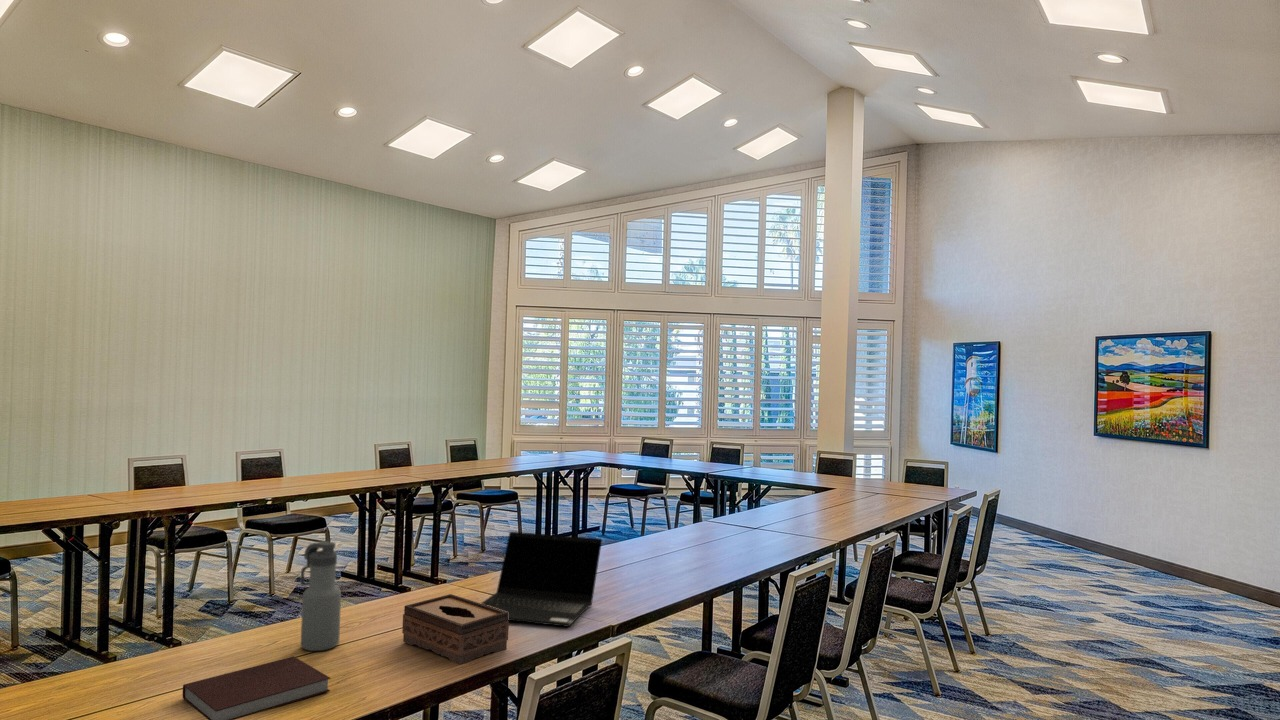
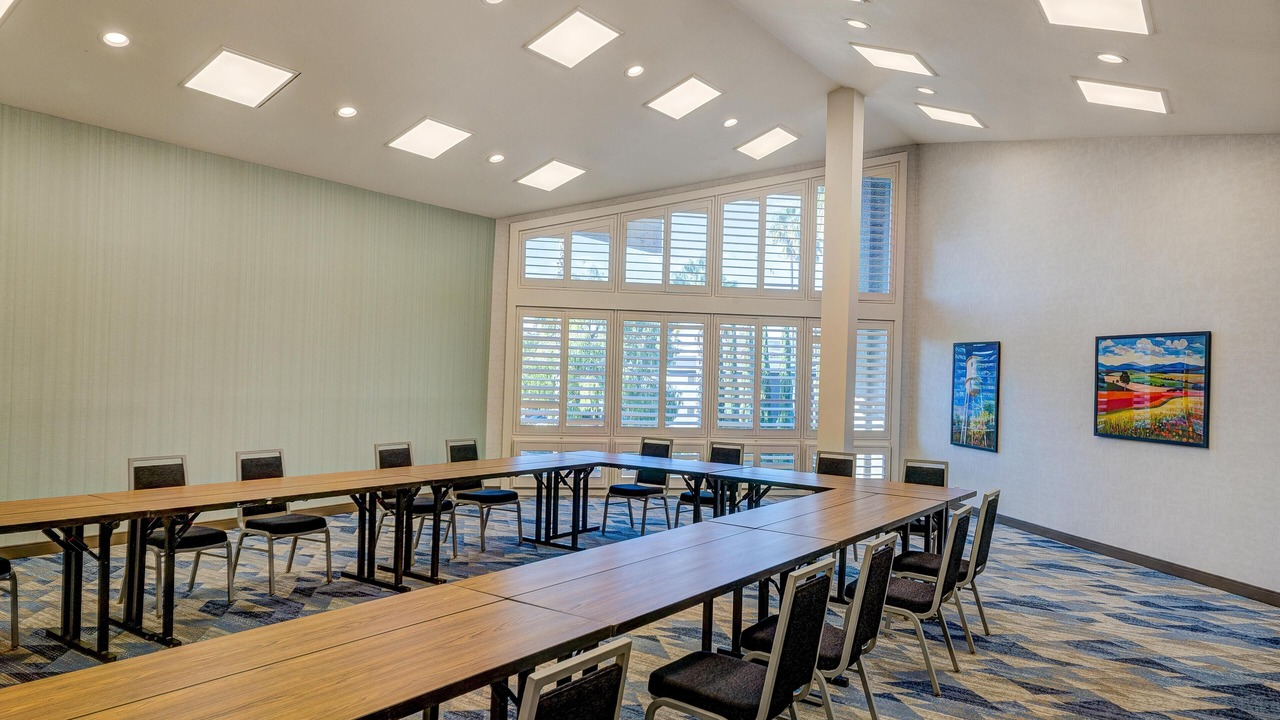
- notebook [182,655,331,720]
- tissue box [401,593,510,665]
- laptop computer [480,531,603,628]
- water bottle [300,540,342,652]
